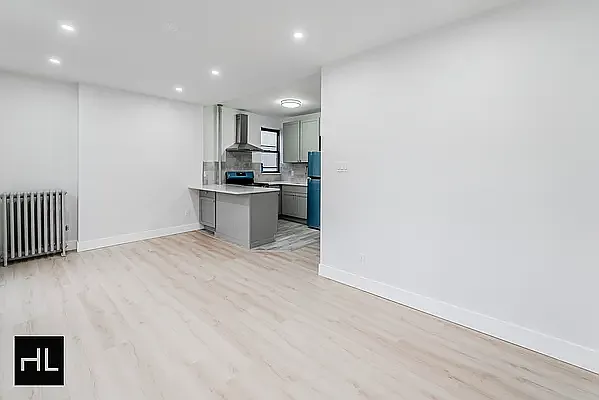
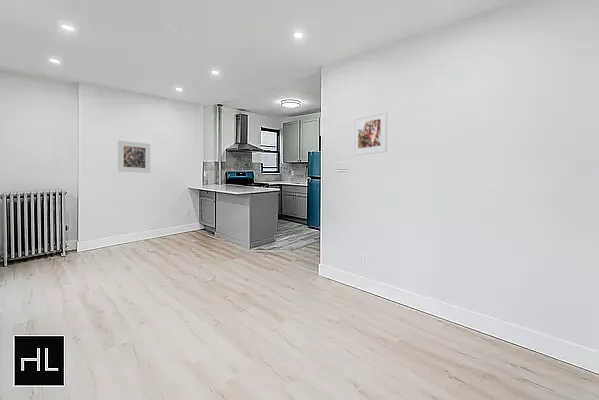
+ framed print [352,110,388,156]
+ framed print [117,140,151,174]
